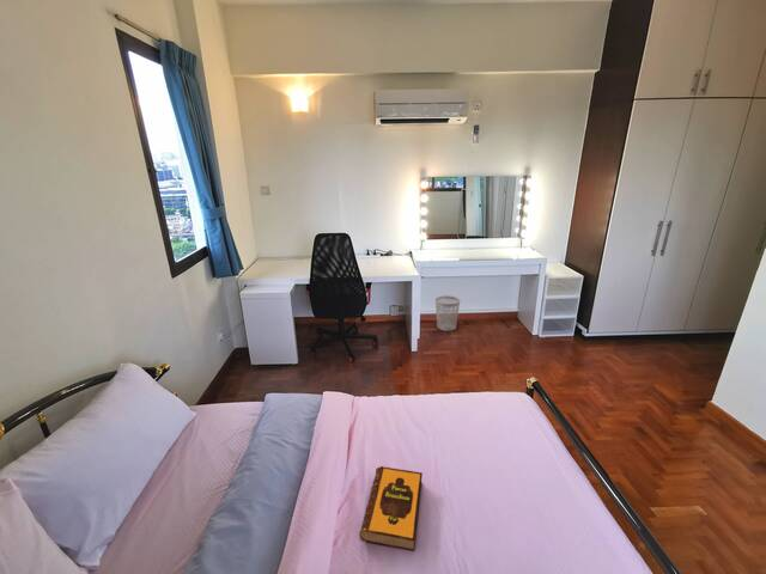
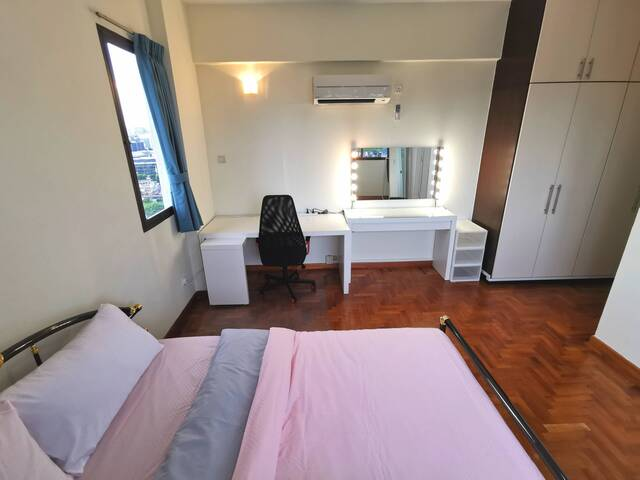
- wastebasket [434,294,461,332]
- hardback book [358,465,424,552]
